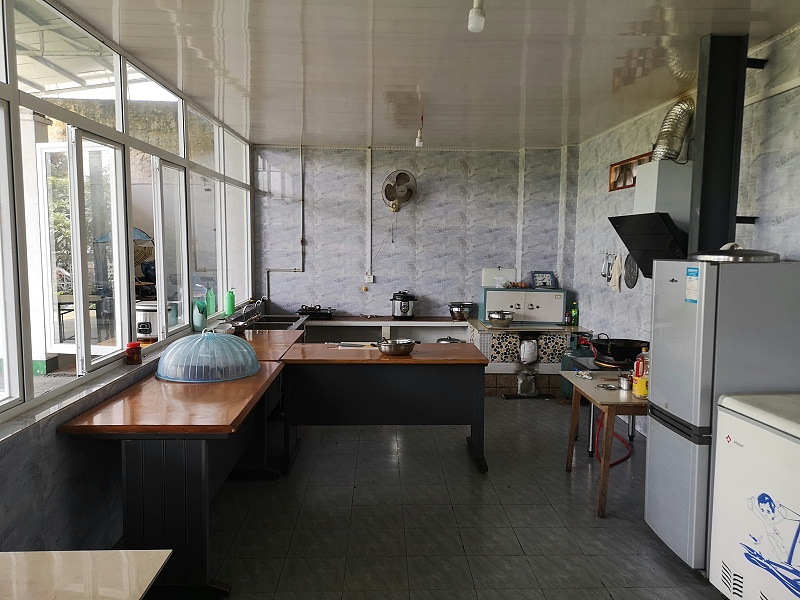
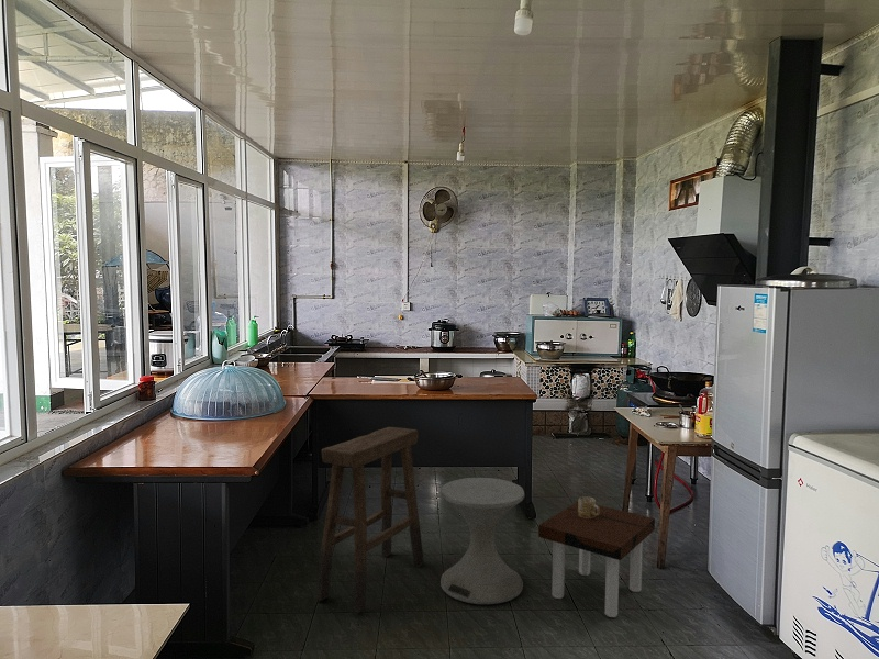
+ side table [439,477,525,605]
+ side table [537,501,656,618]
+ stool [315,426,425,614]
+ mug [577,495,600,518]
